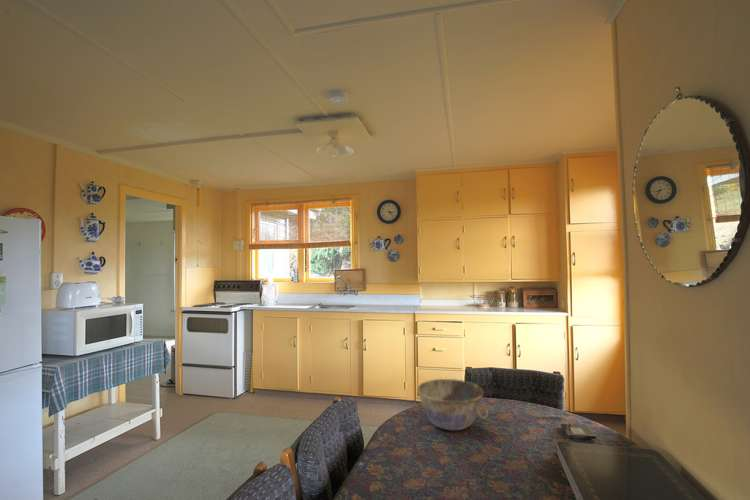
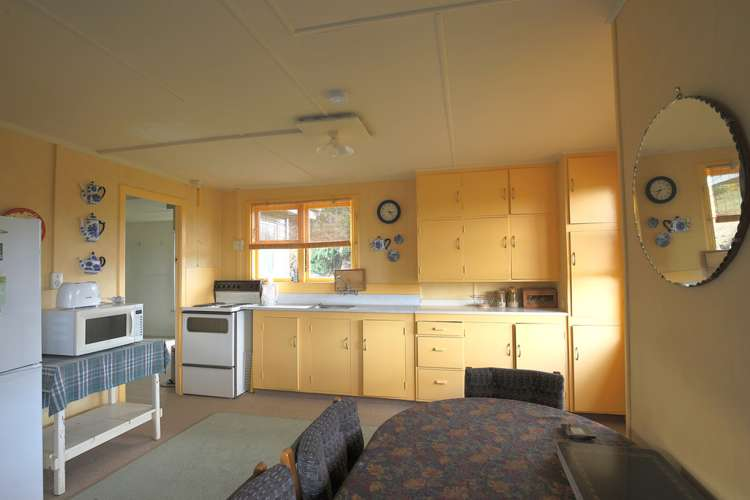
- bowl [416,378,489,431]
